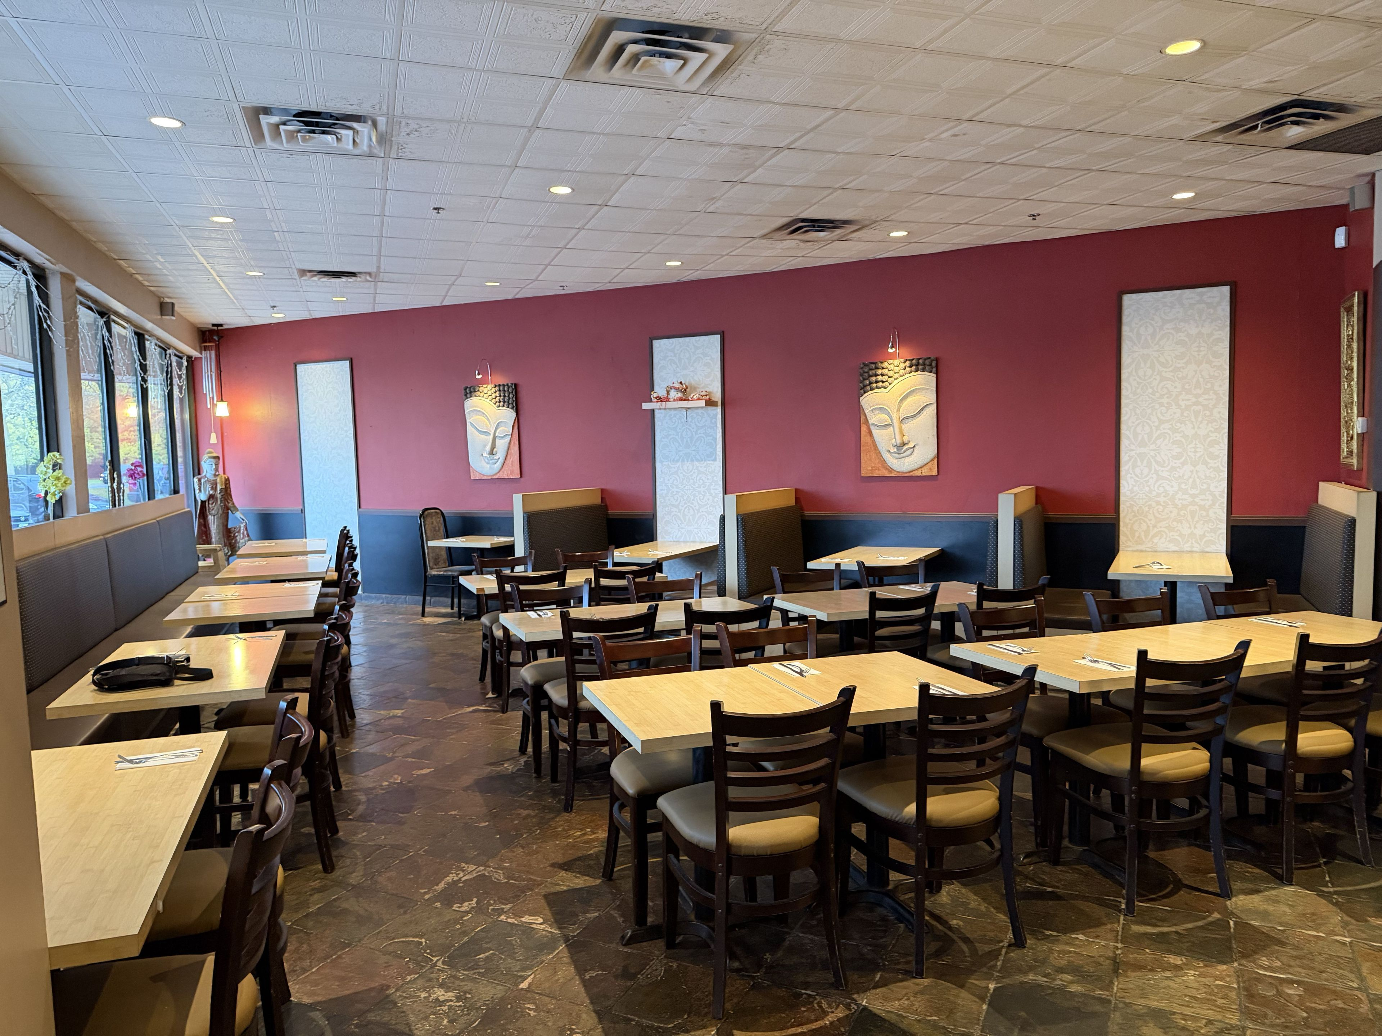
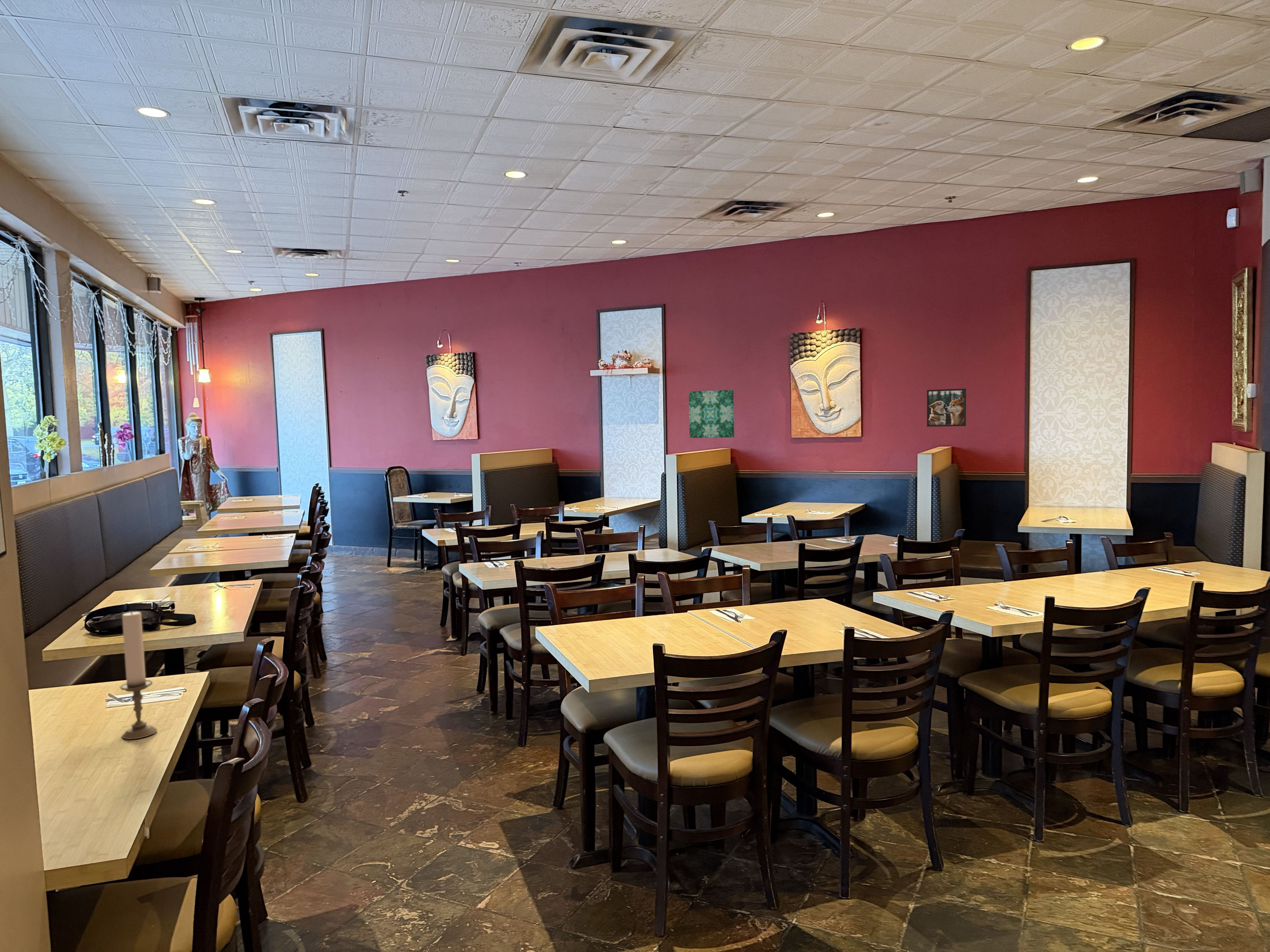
+ candle holder [120,611,157,740]
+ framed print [926,388,966,427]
+ wall art [689,390,735,438]
